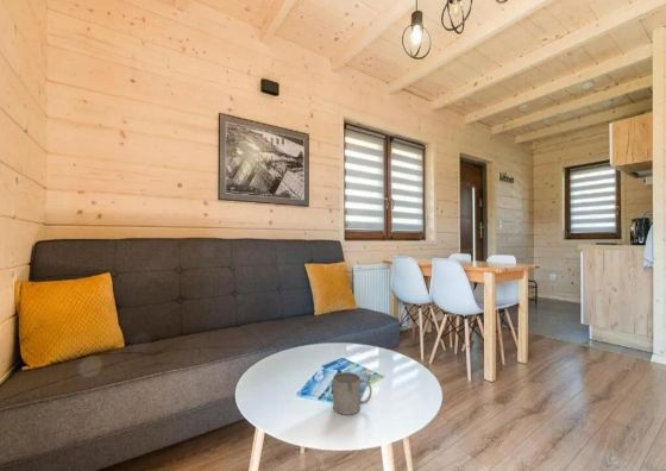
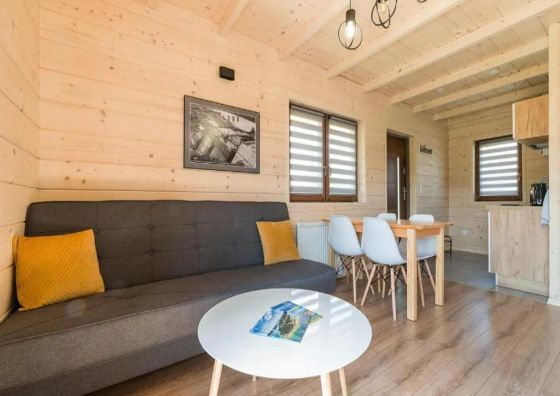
- mug [332,371,373,416]
